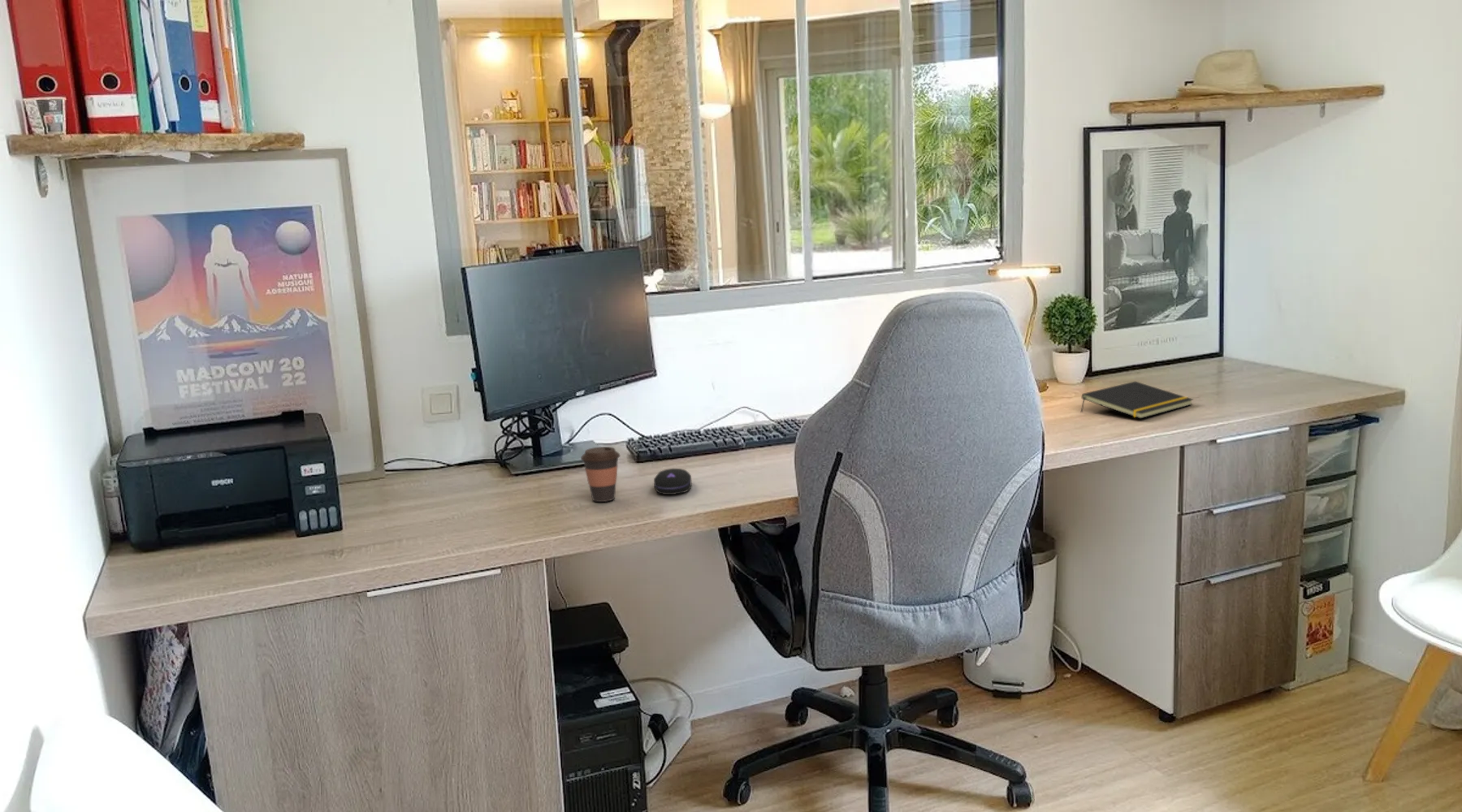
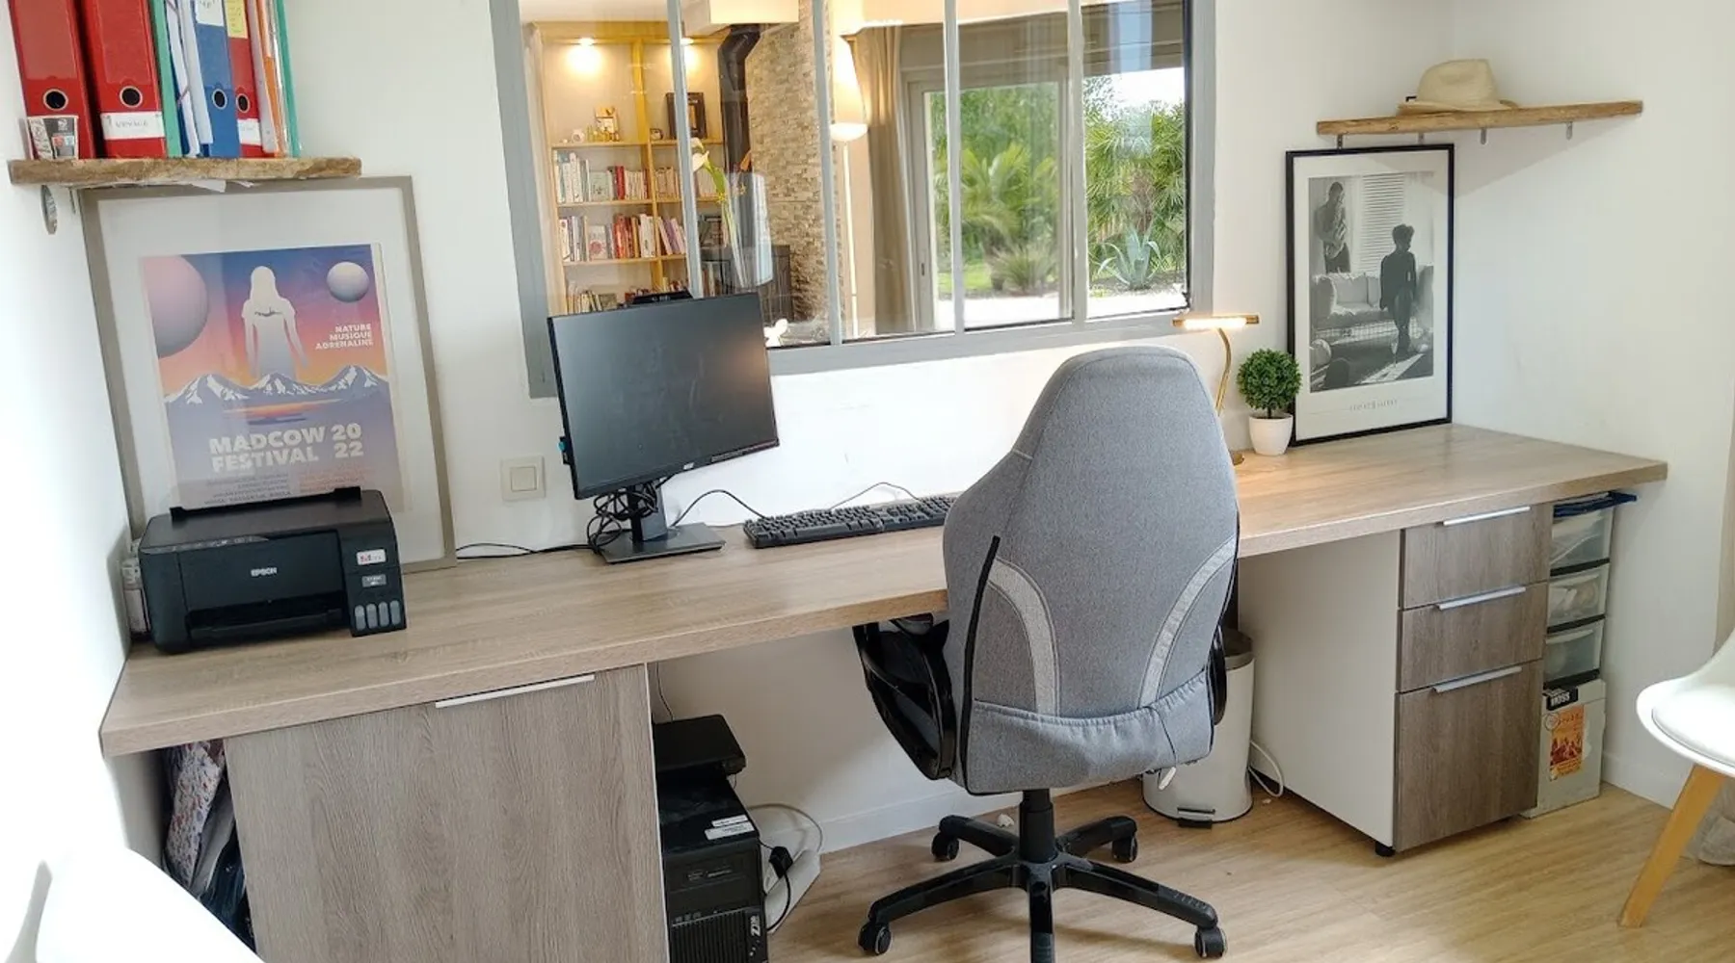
- coffee cup [580,446,621,503]
- computer mouse [653,468,693,495]
- notepad [1080,381,1194,419]
